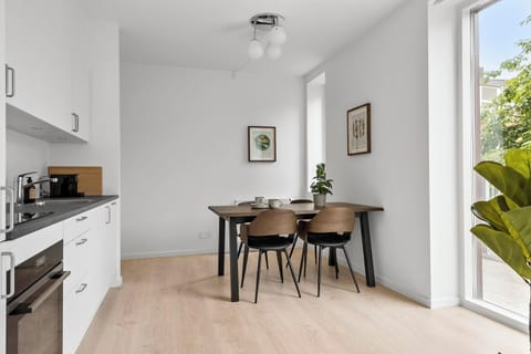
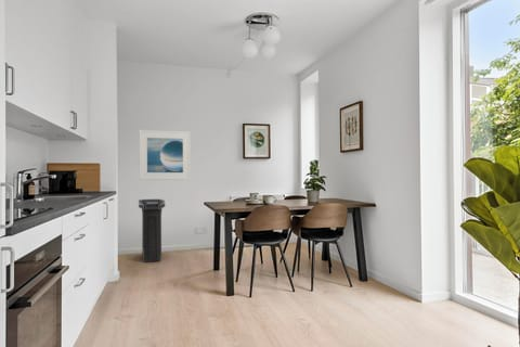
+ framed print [139,129,192,181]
+ trash can [138,198,166,264]
